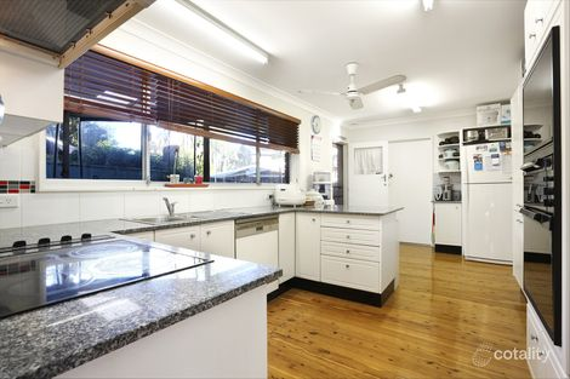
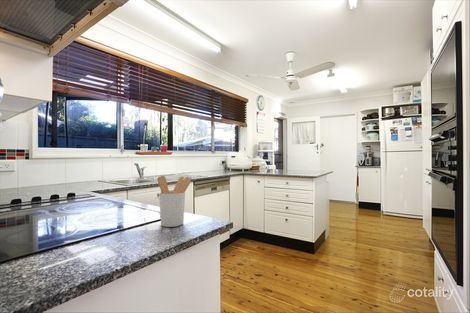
+ utensil holder [156,175,192,228]
